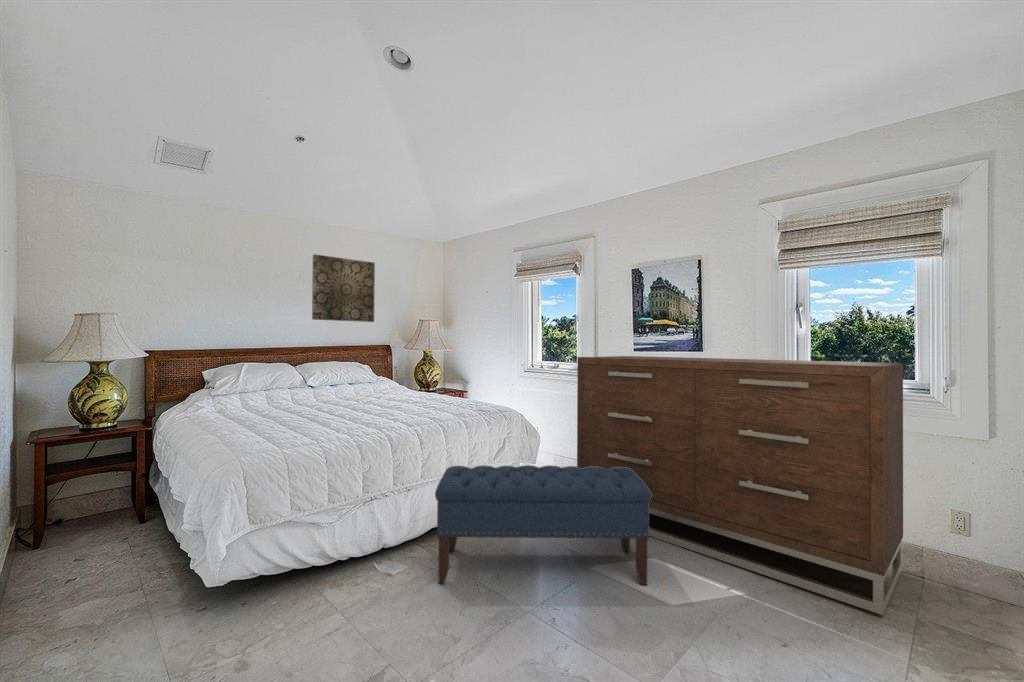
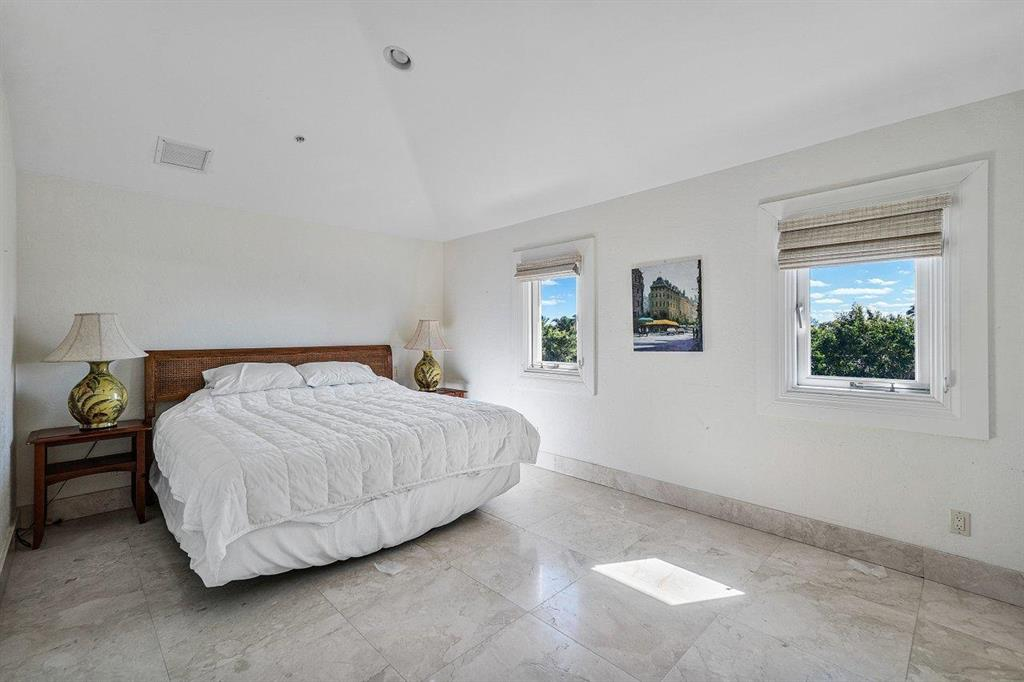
- dresser [576,355,904,616]
- bench [434,464,652,586]
- wall art [311,253,376,323]
